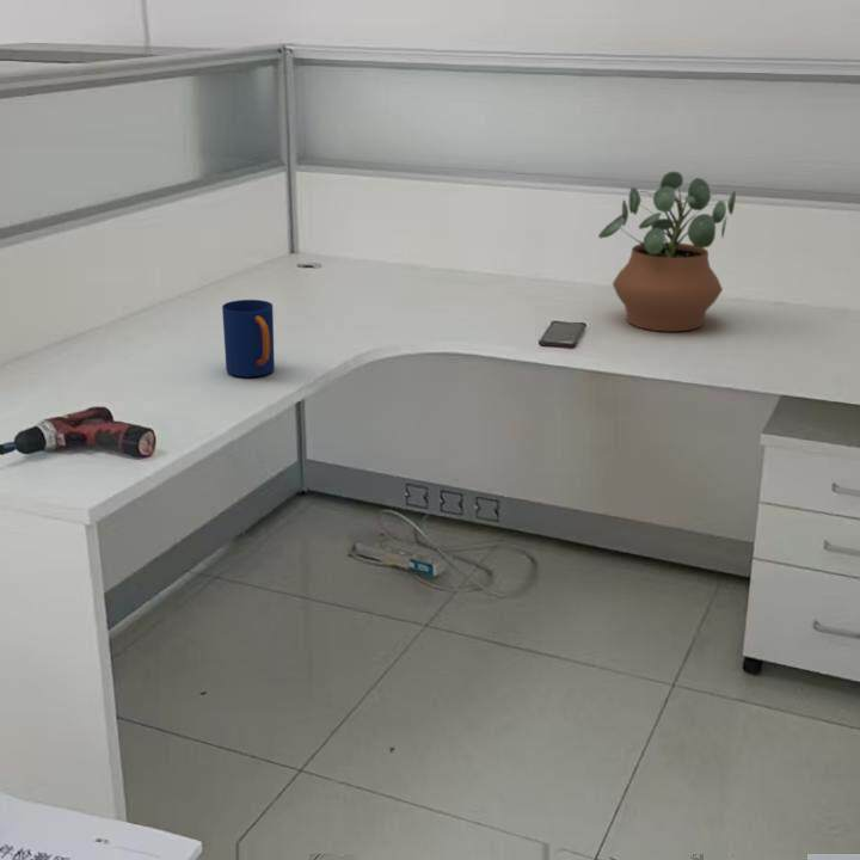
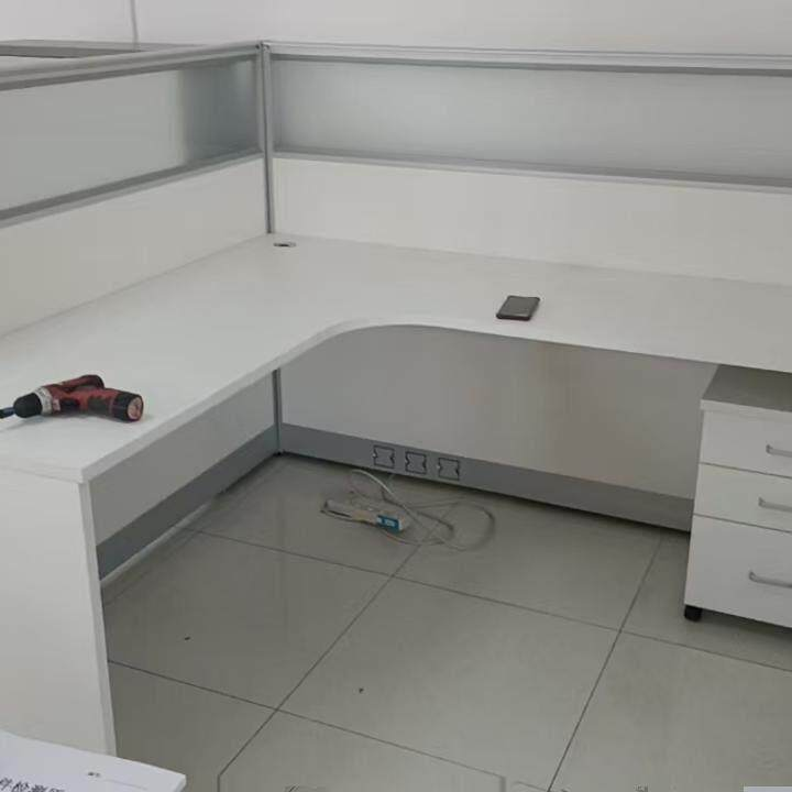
- potted plant [597,171,737,333]
- mug [221,299,276,379]
